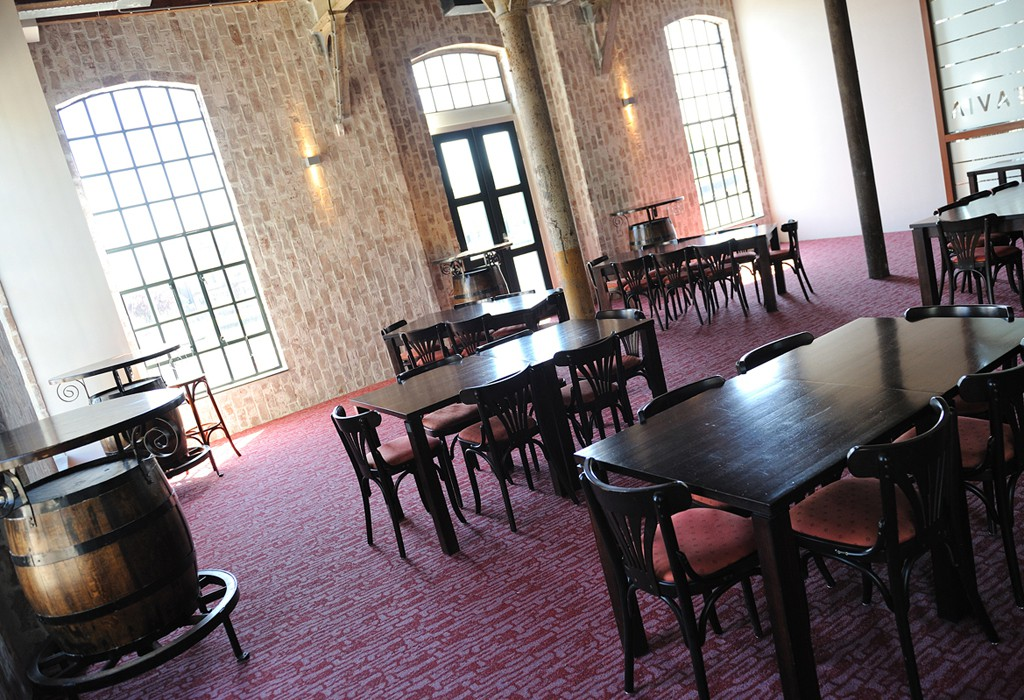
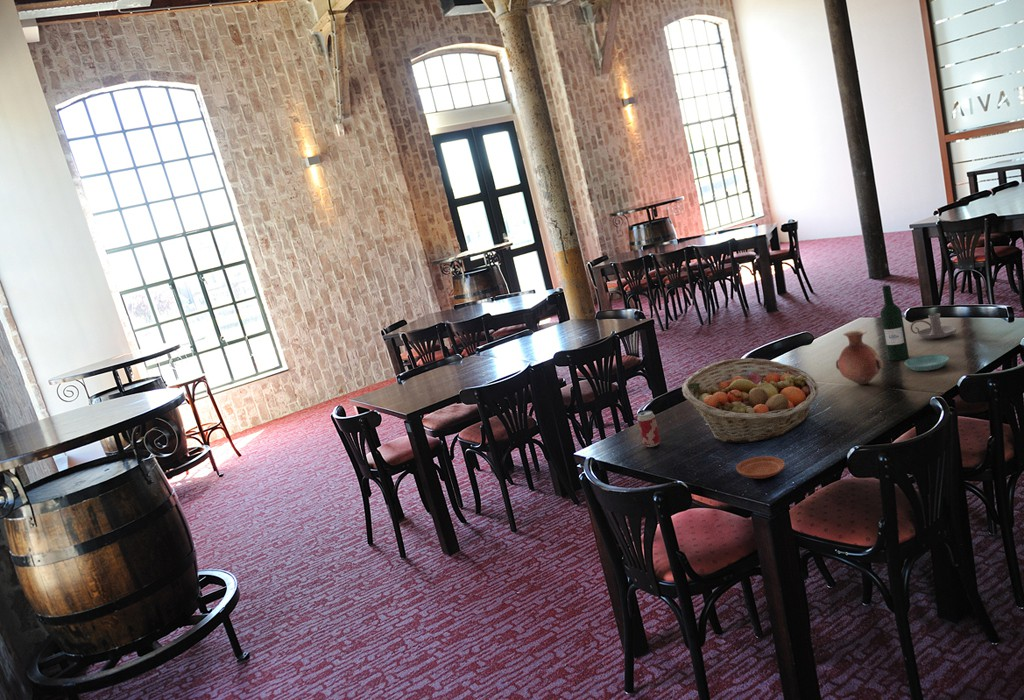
+ vase [835,329,884,385]
+ wine bottle [879,284,910,362]
+ saucer [904,354,950,372]
+ candle holder [910,312,958,340]
+ fruit basket [681,357,819,444]
+ beverage can [637,410,661,448]
+ plate [735,455,786,480]
